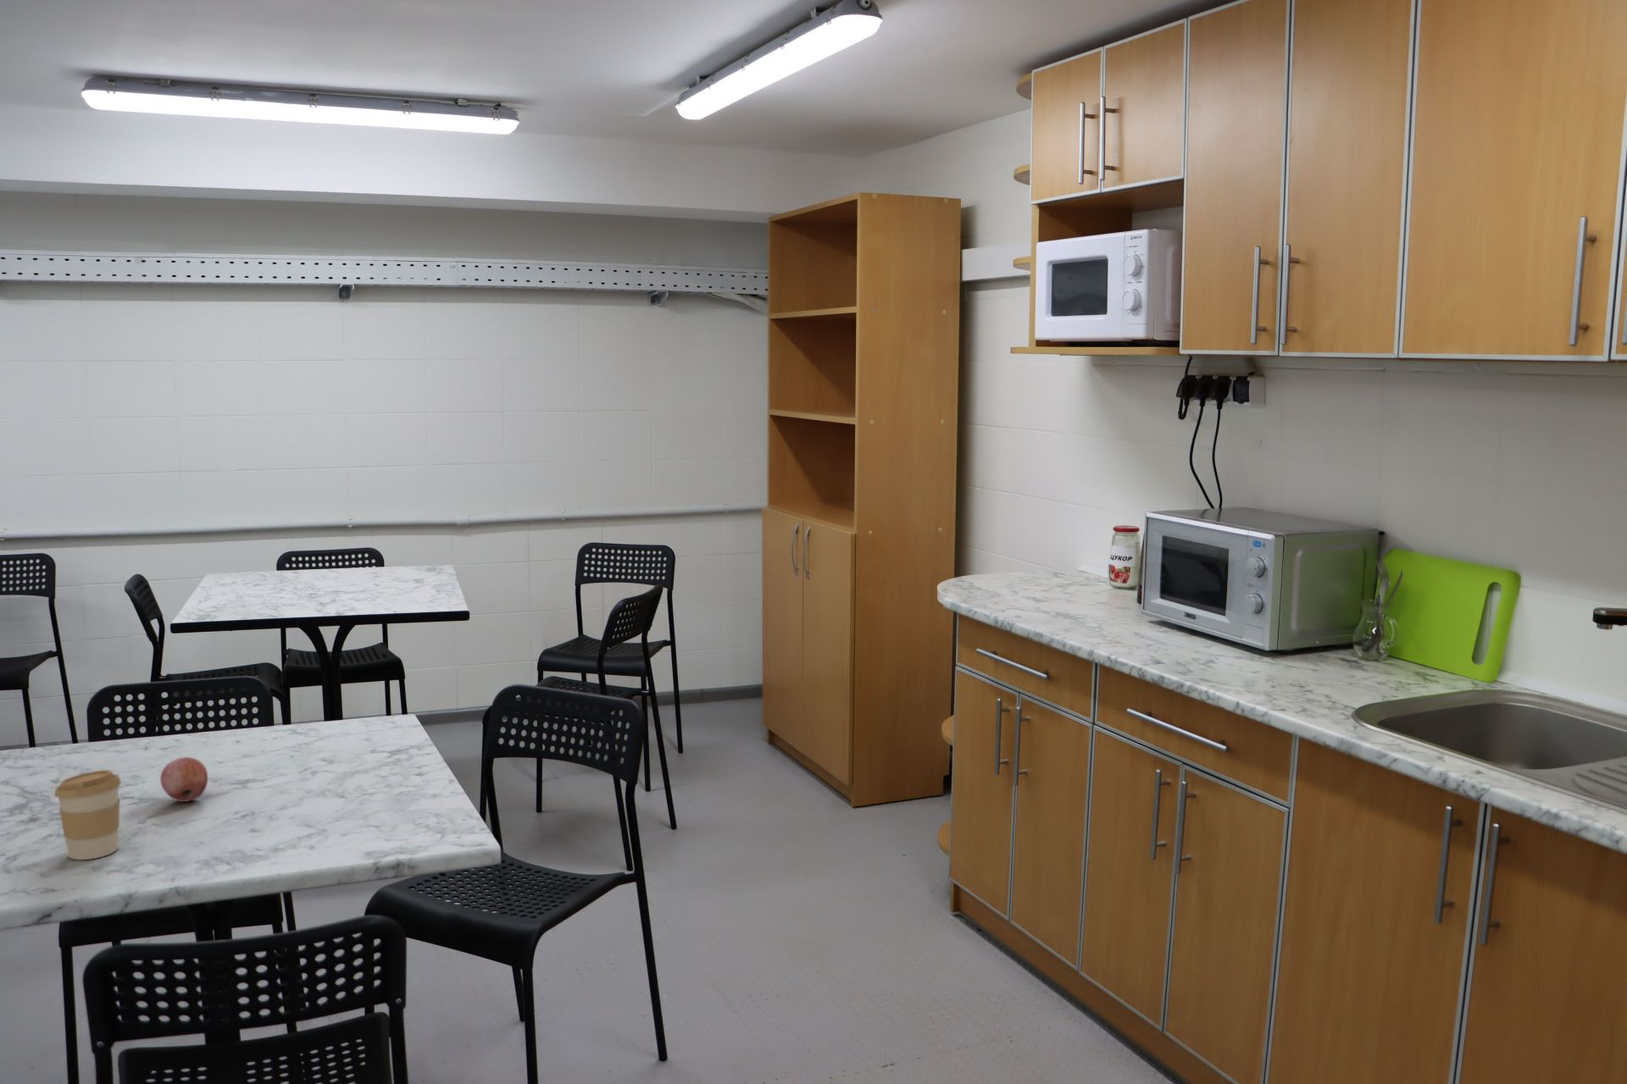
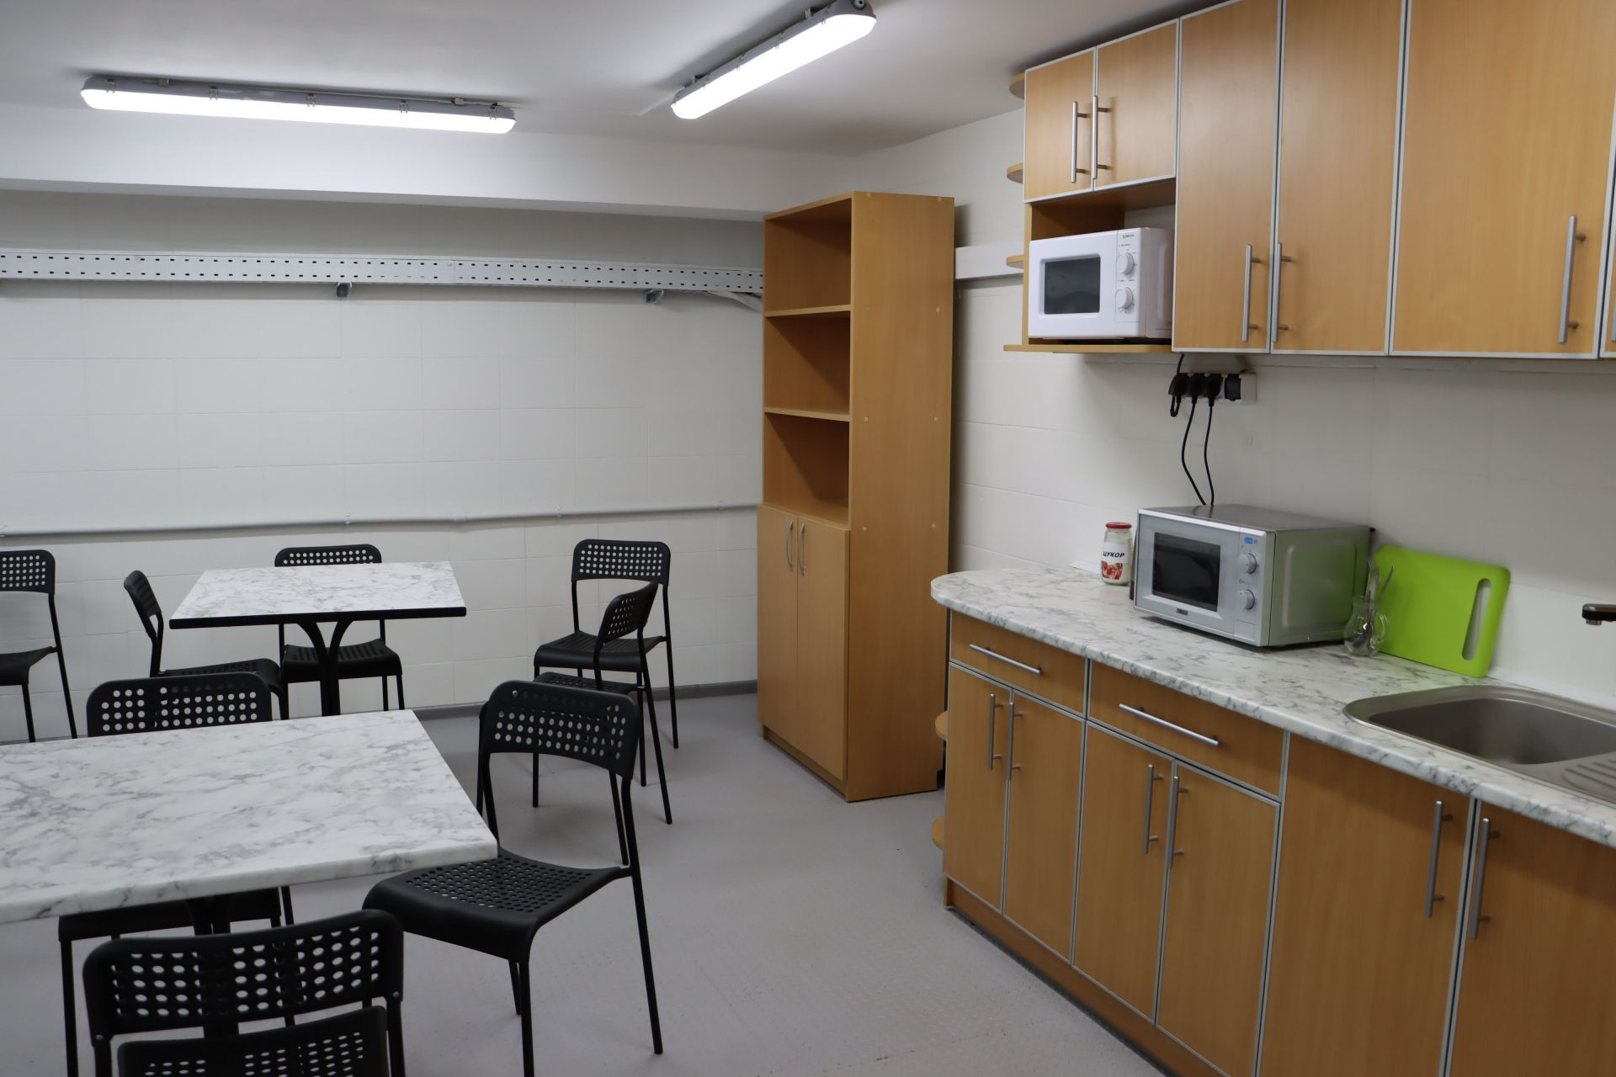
- coffee cup [53,769,122,860]
- fruit [160,756,208,803]
